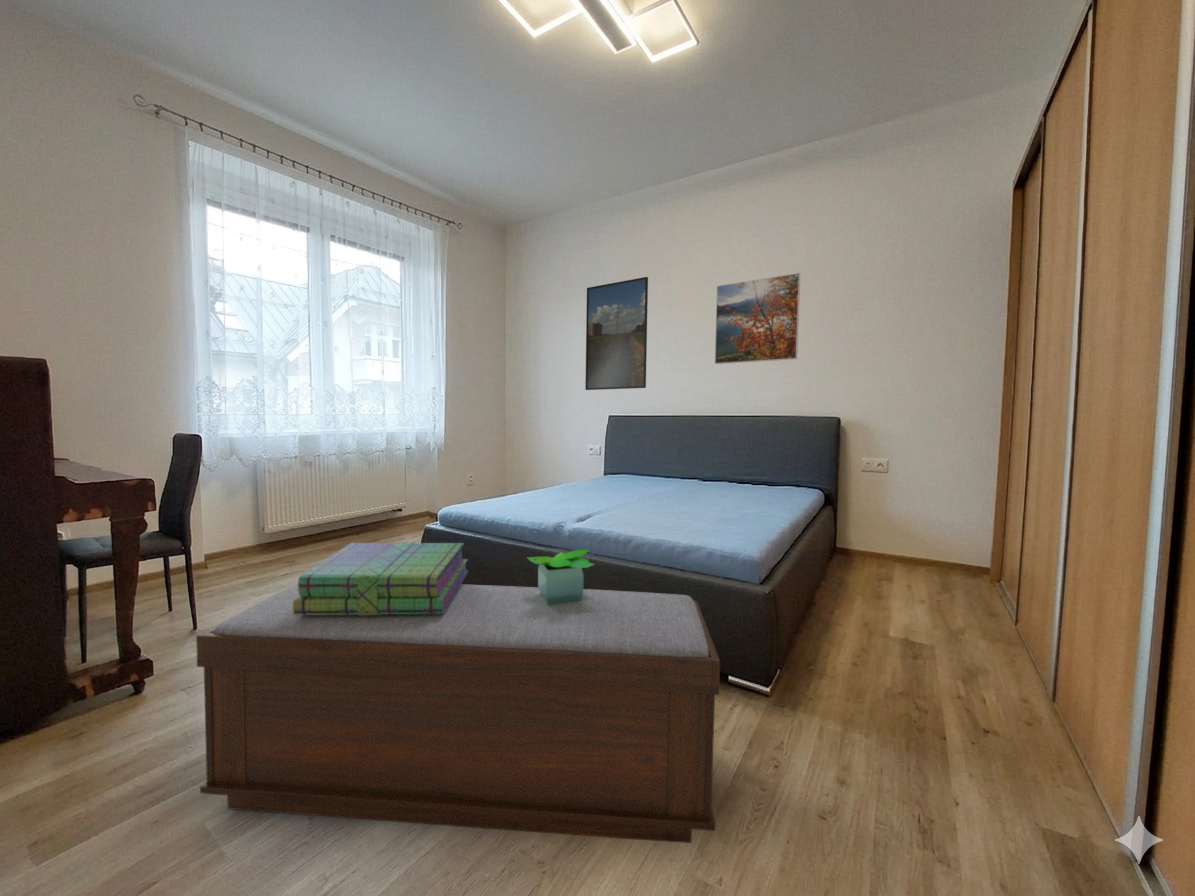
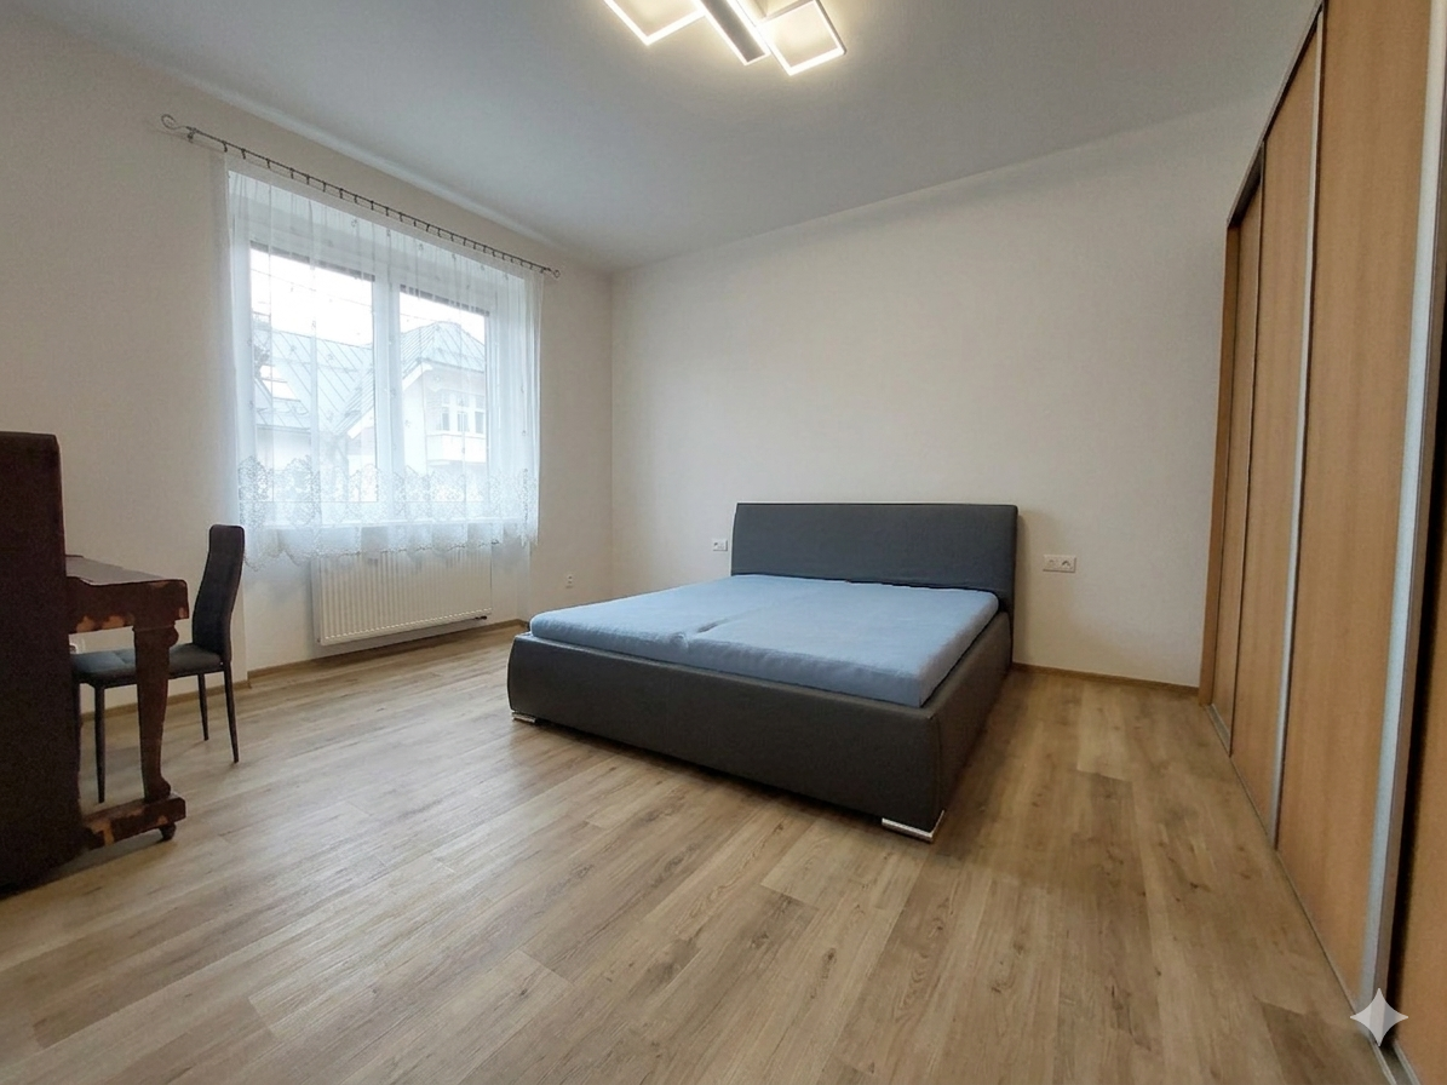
- stack of books [293,541,469,615]
- potted plant [527,549,596,605]
- bench [195,582,721,844]
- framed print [714,272,801,365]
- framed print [584,276,649,391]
